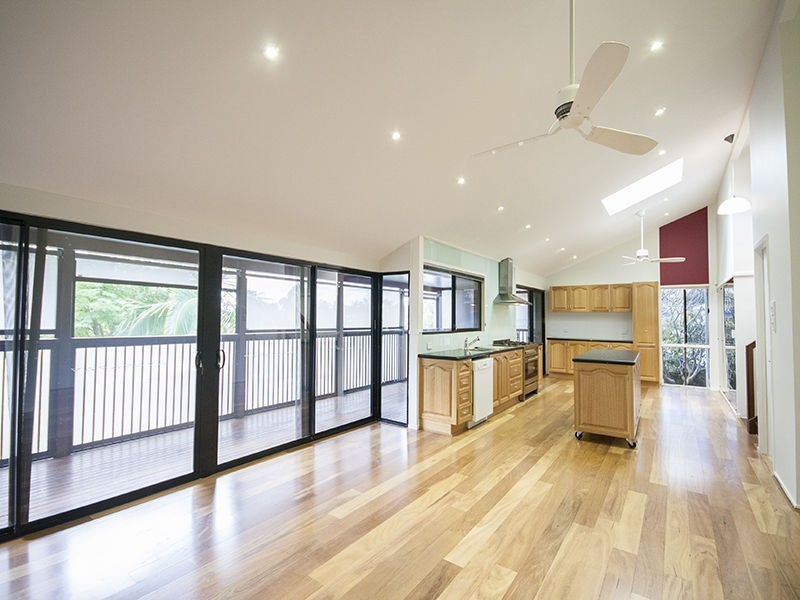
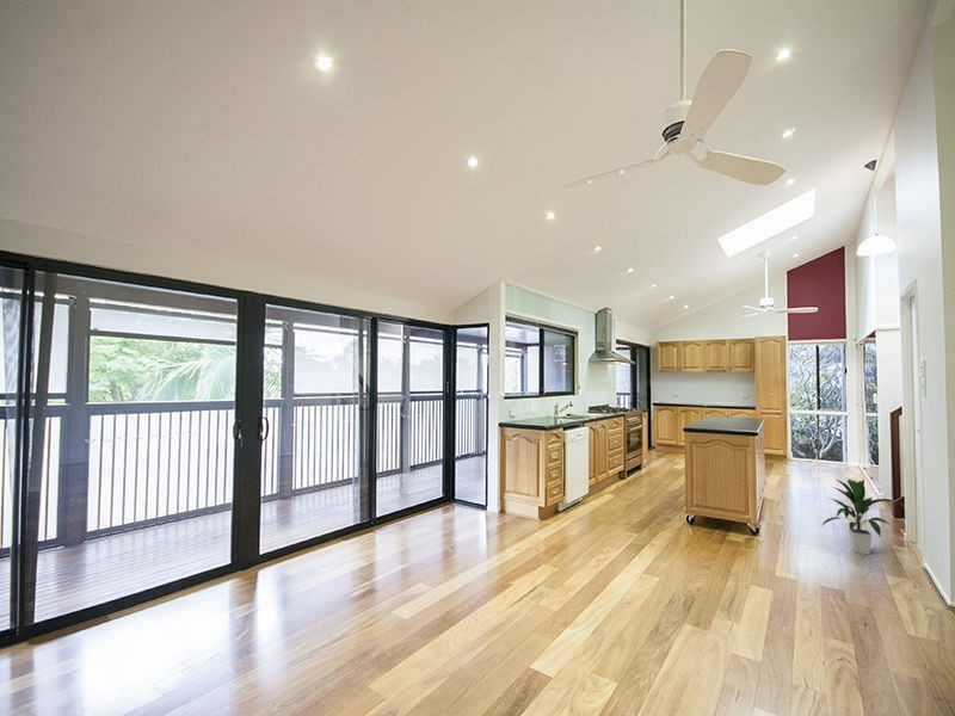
+ indoor plant [819,477,898,555]
